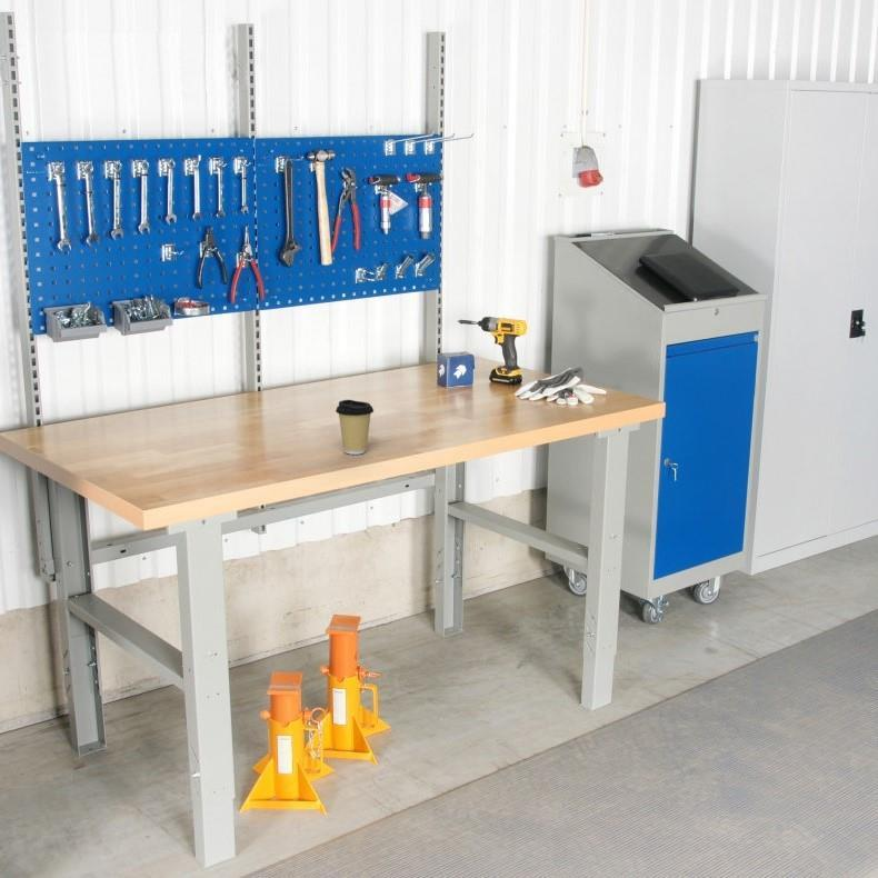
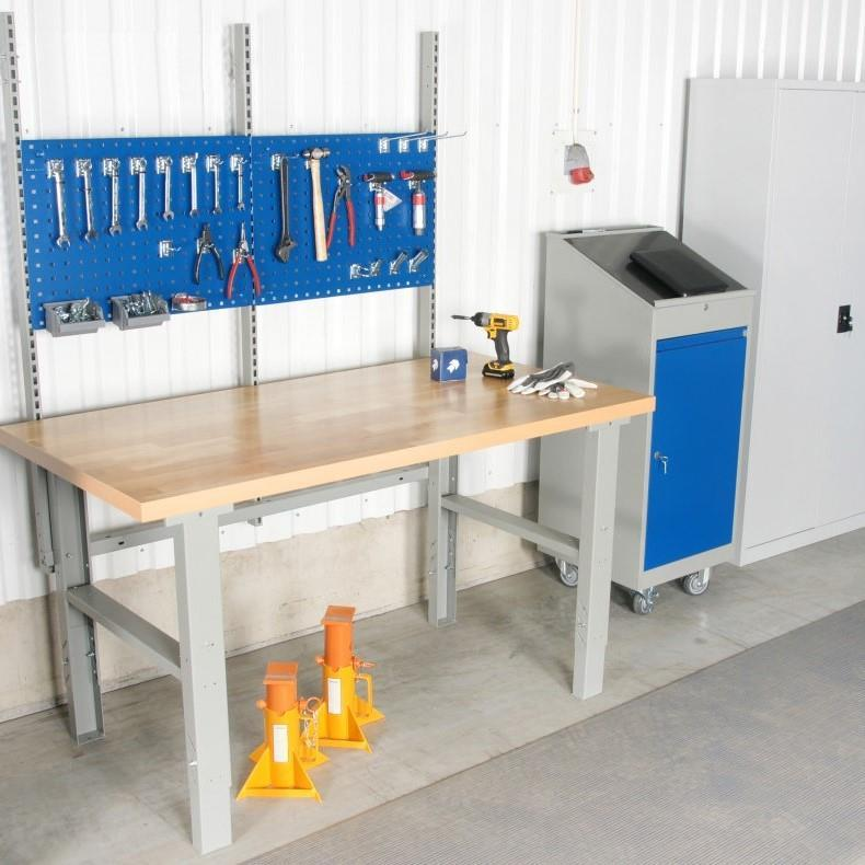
- coffee cup [335,399,375,456]
